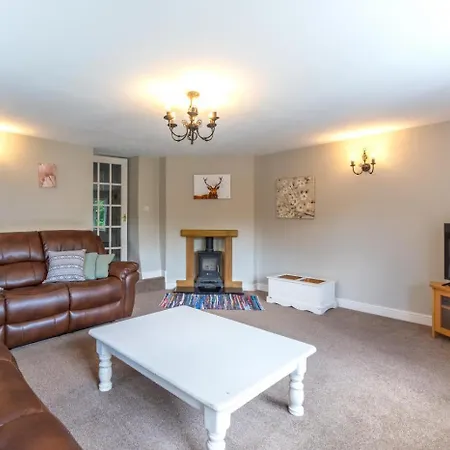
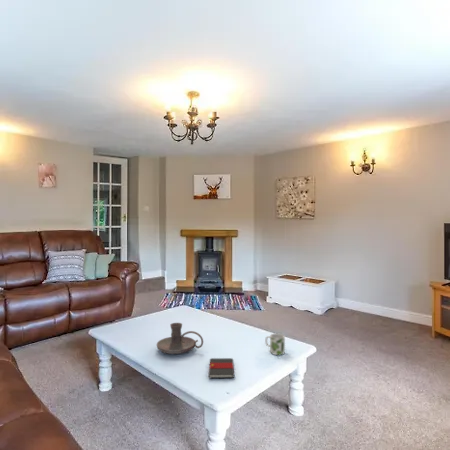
+ candle holder [156,322,204,355]
+ book [207,357,236,379]
+ mug [264,332,286,356]
